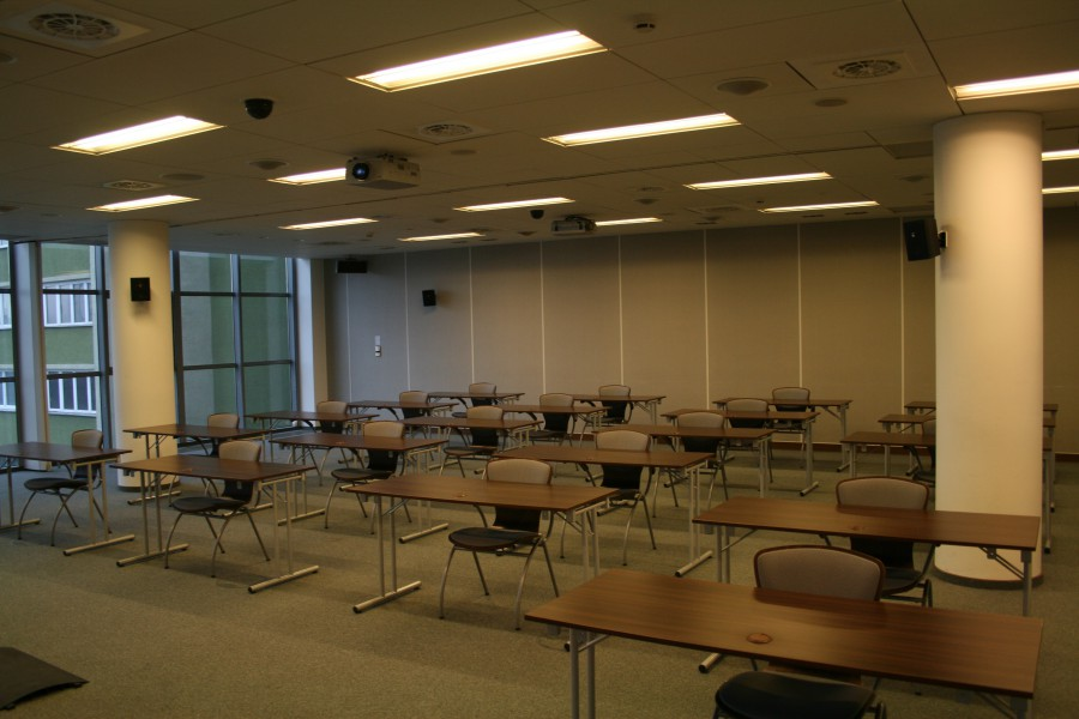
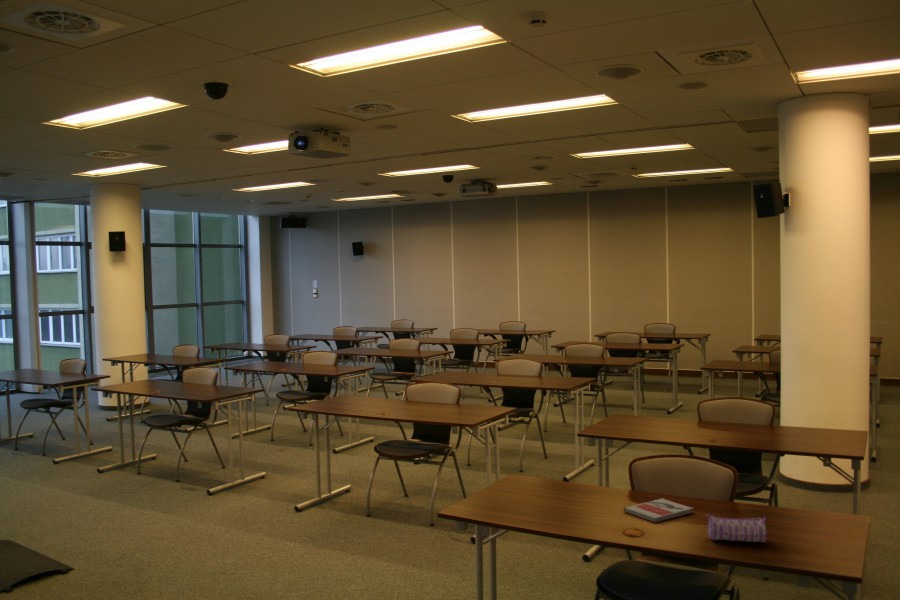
+ pencil case [705,513,768,543]
+ book [623,497,695,524]
